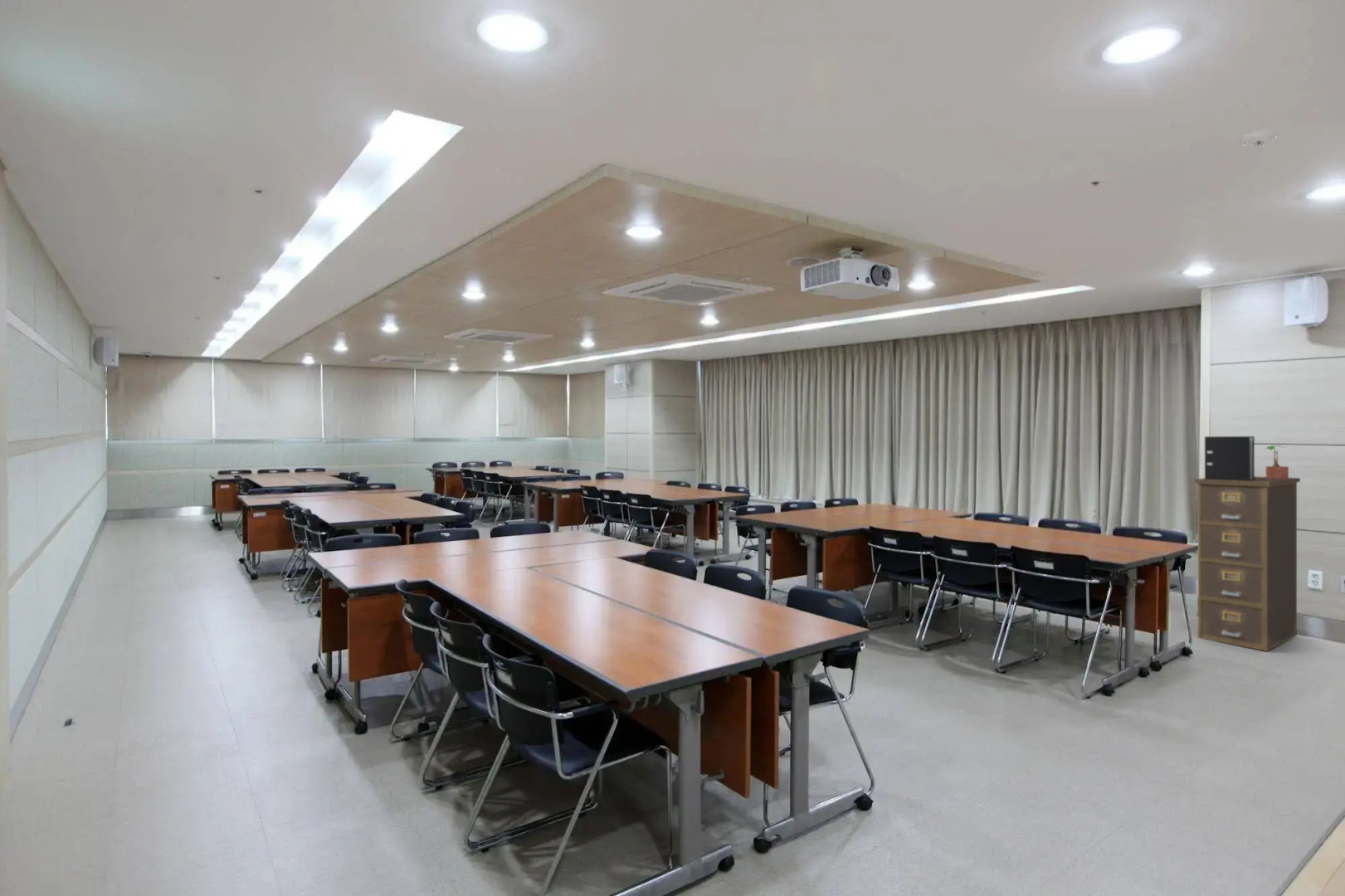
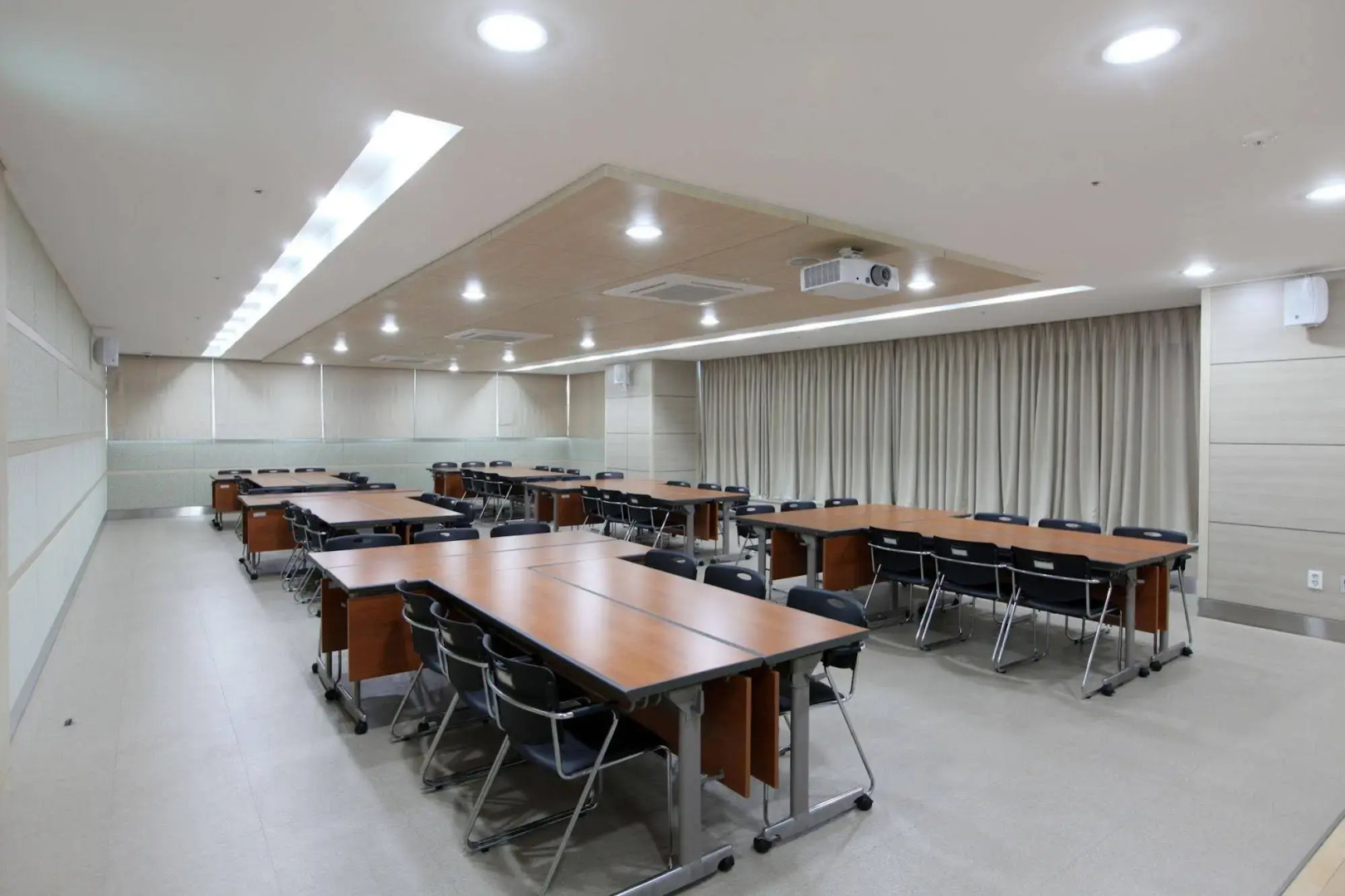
- potted plant [1264,445,1289,479]
- binder [1204,436,1255,481]
- filing cabinet [1193,475,1301,652]
